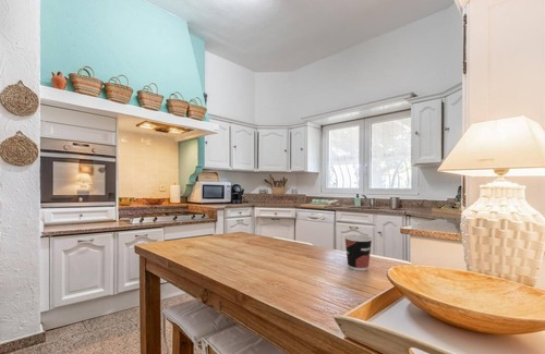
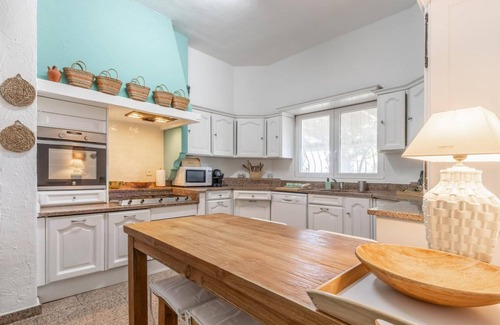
- cup [343,233,374,271]
